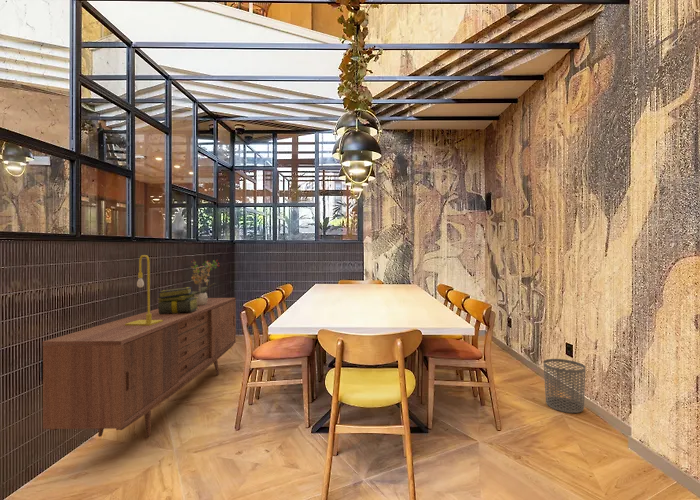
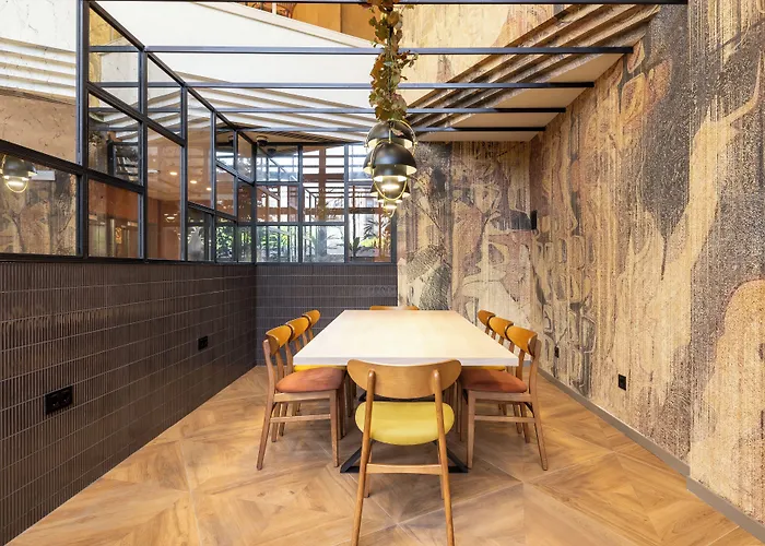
- waste bin [542,358,587,414]
- potted plant [190,259,220,305]
- stack of books [157,286,198,314]
- table lamp [125,254,163,326]
- sideboard [42,297,237,438]
